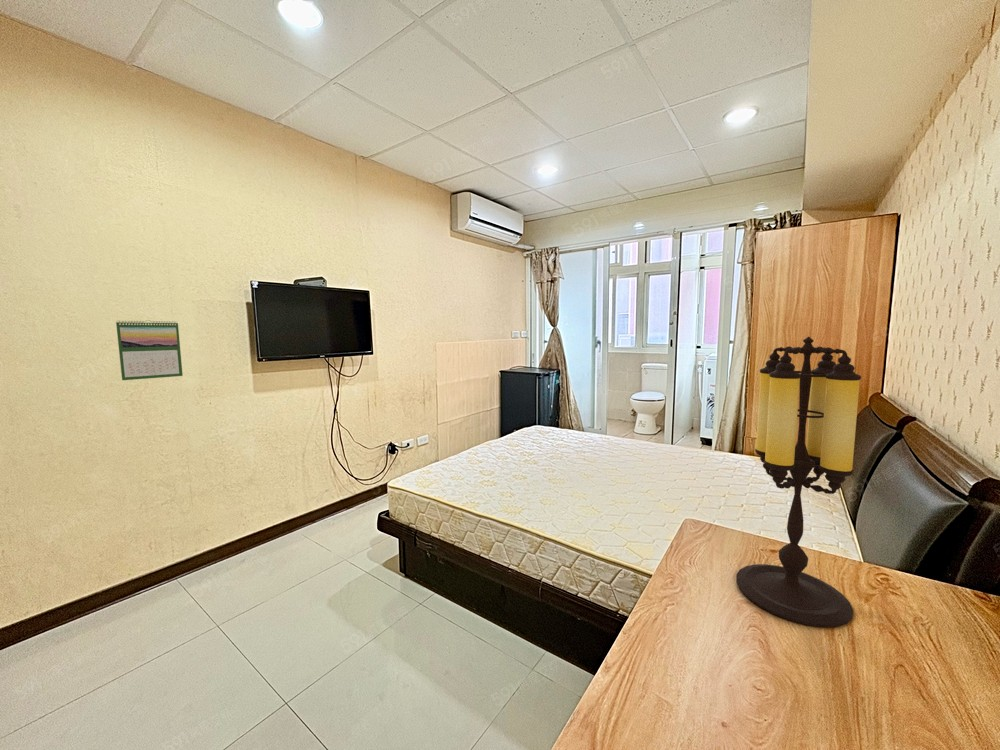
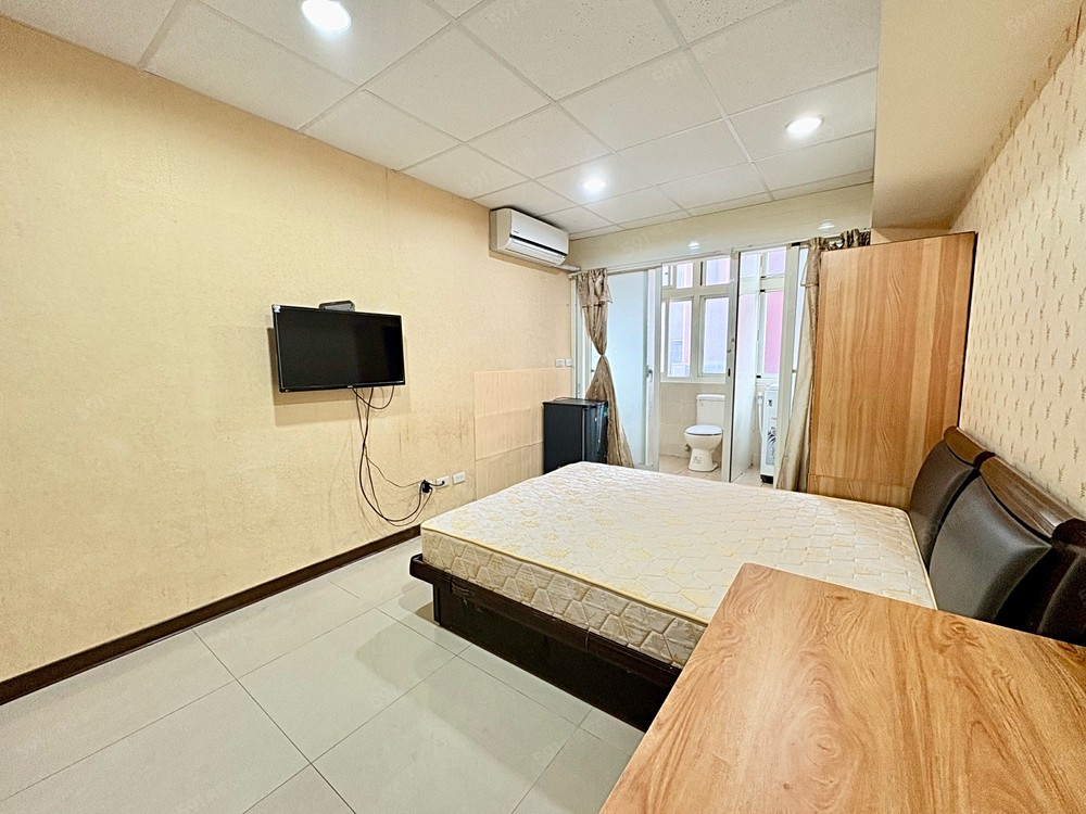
- calendar [115,319,184,381]
- table lamp [735,336,862,628]
